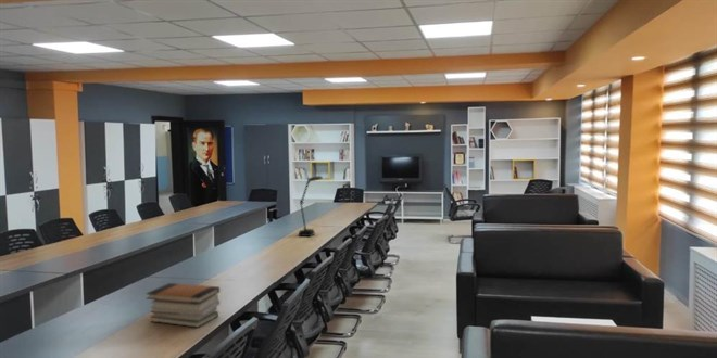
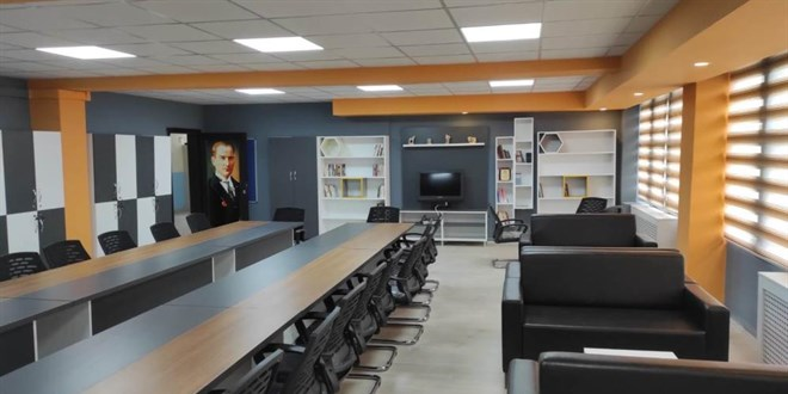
- desk lamp [297,175,324,238]
- book stack [144,282,221,329]
